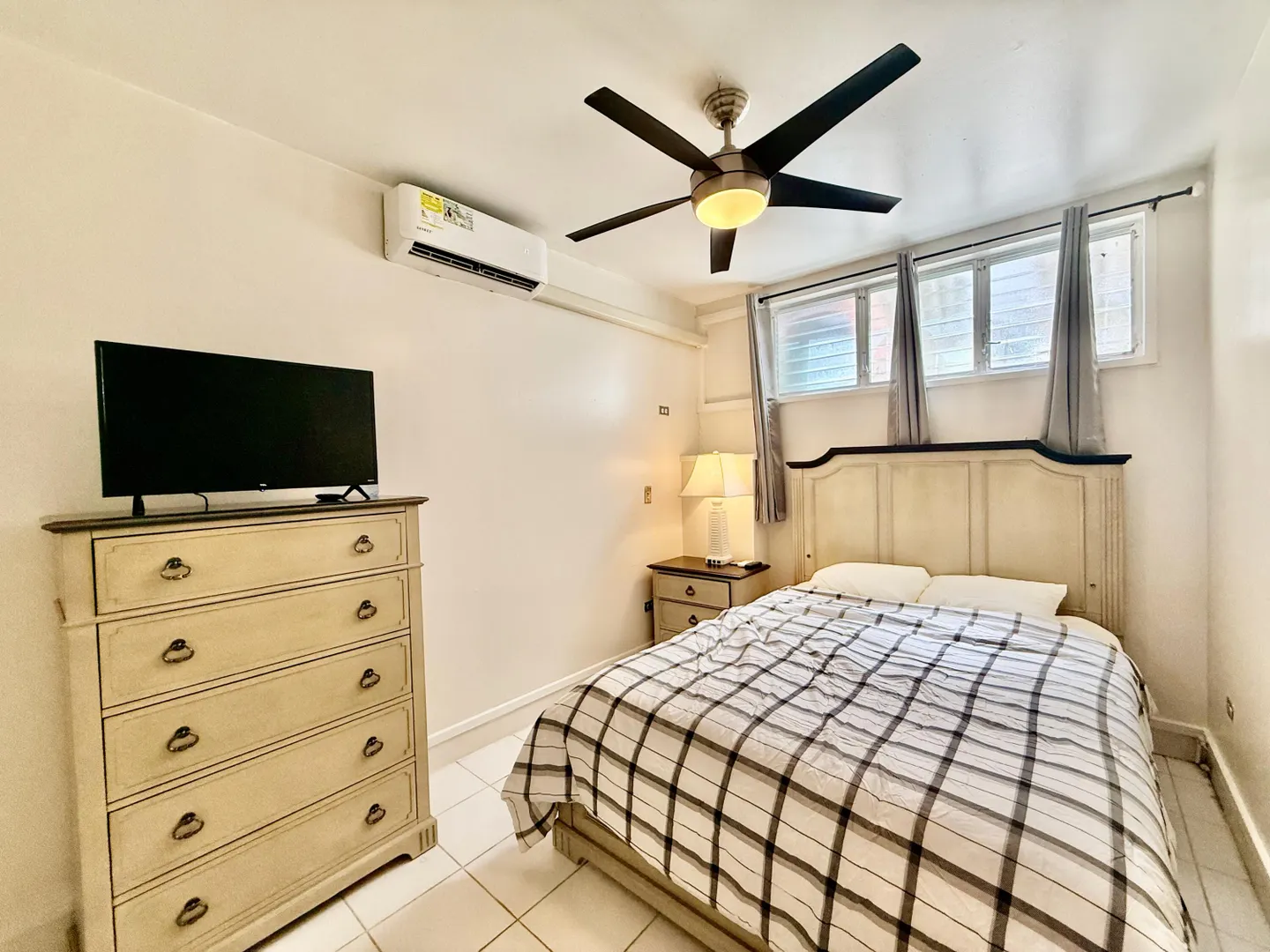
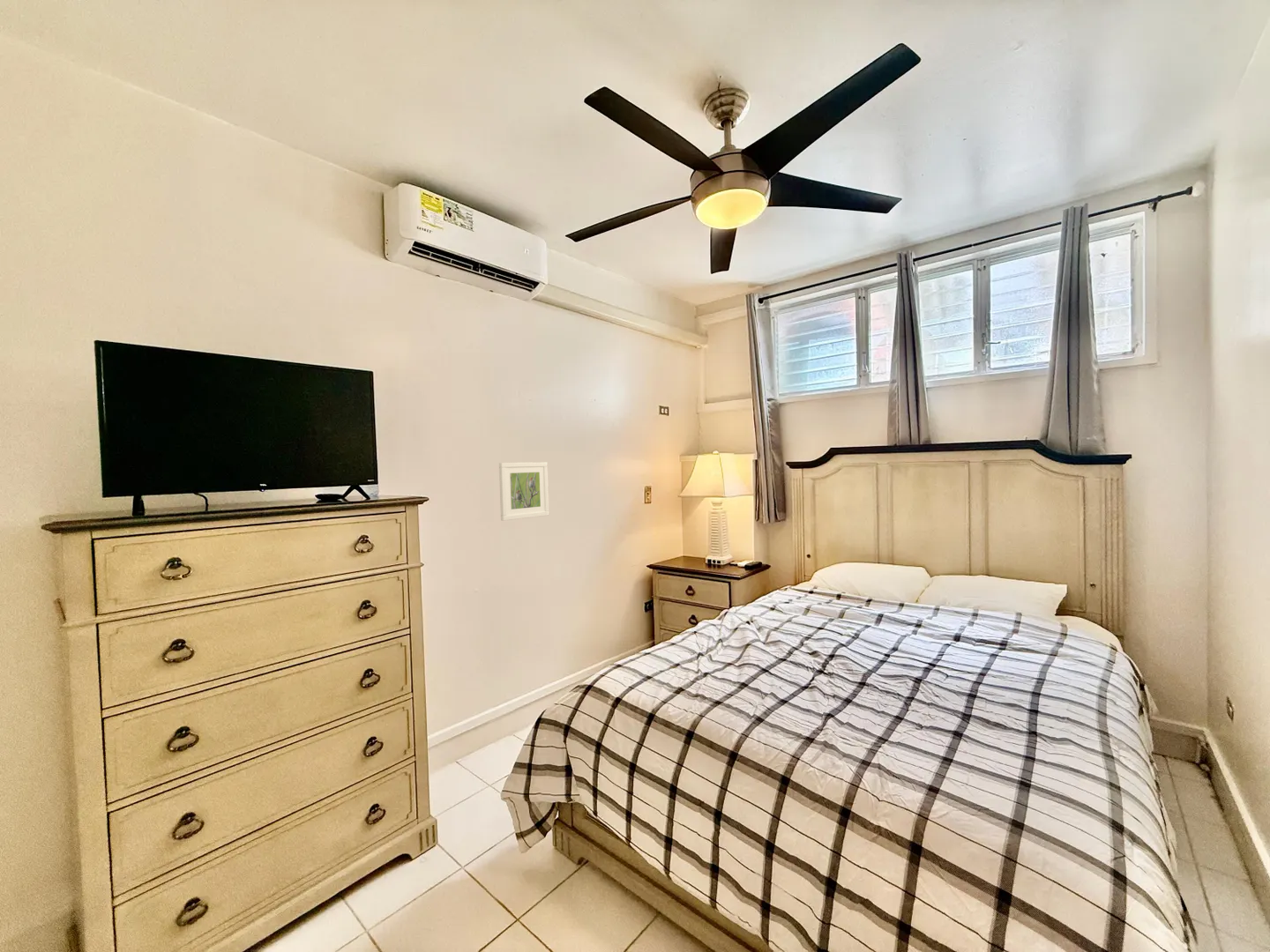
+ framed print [498,461,550,522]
